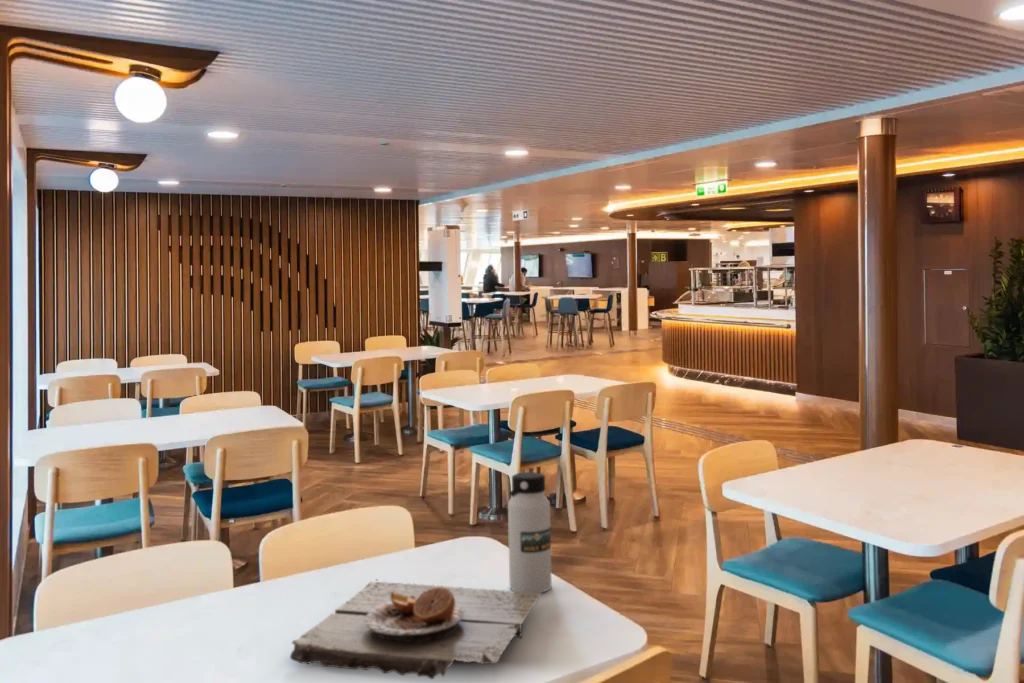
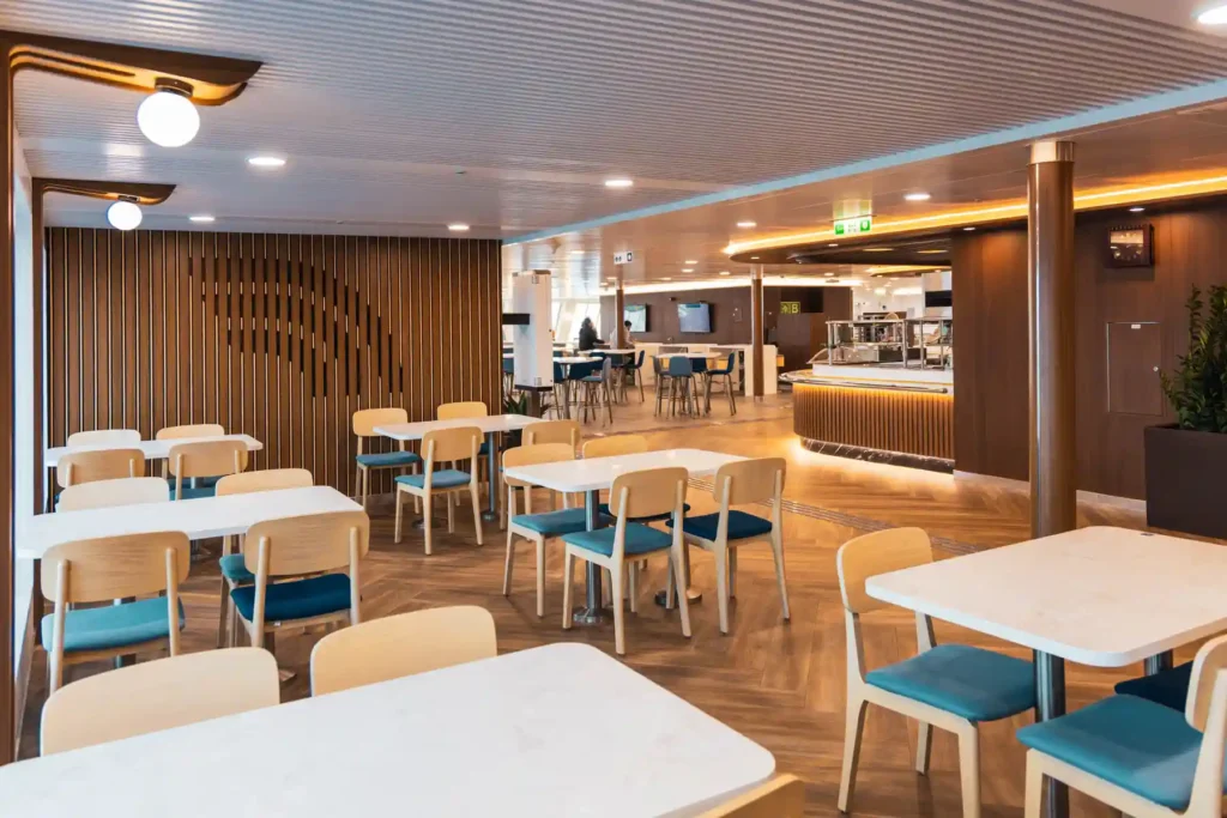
- water bottle [507,471,552,593]
- plate [289,578,543,680]
